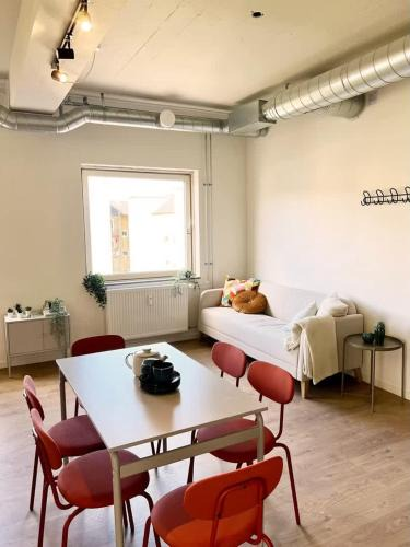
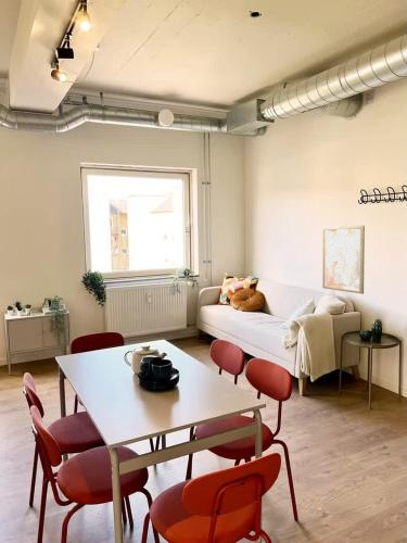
+ wall art [321,225,366,295]
